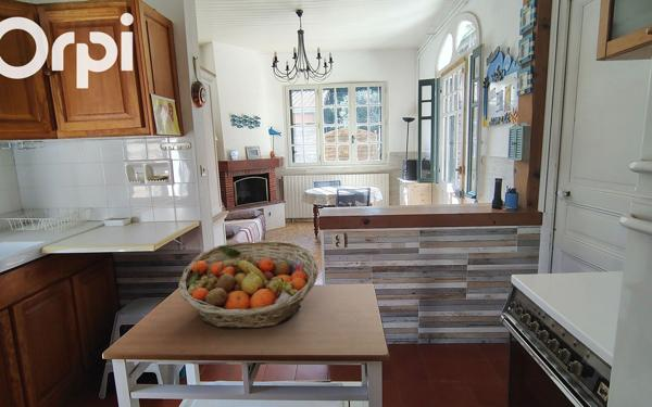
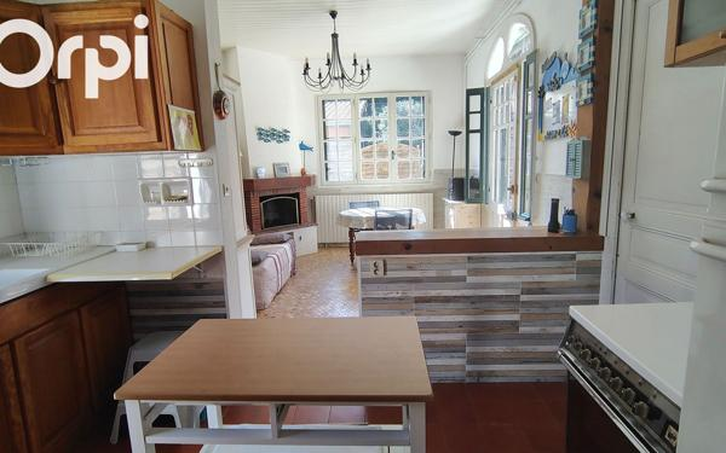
- fruit basket [177,240,319,330]
